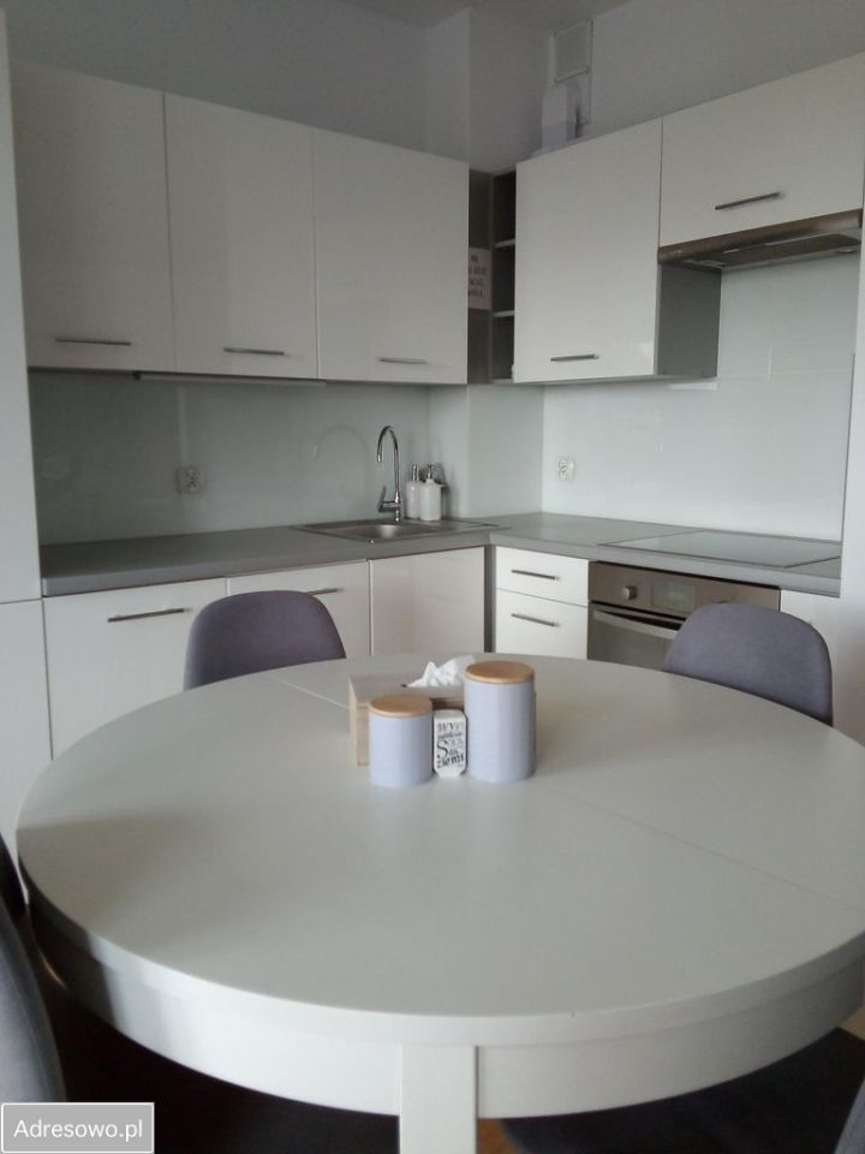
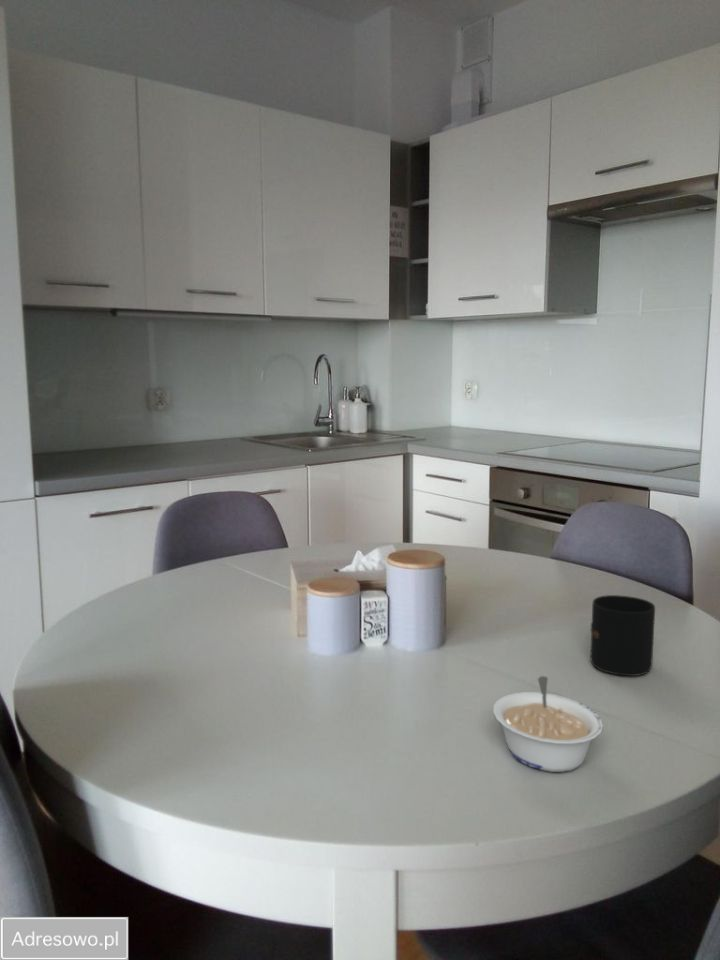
+ legume [492,675,604,773]
+ mug [589,594,656,677]
